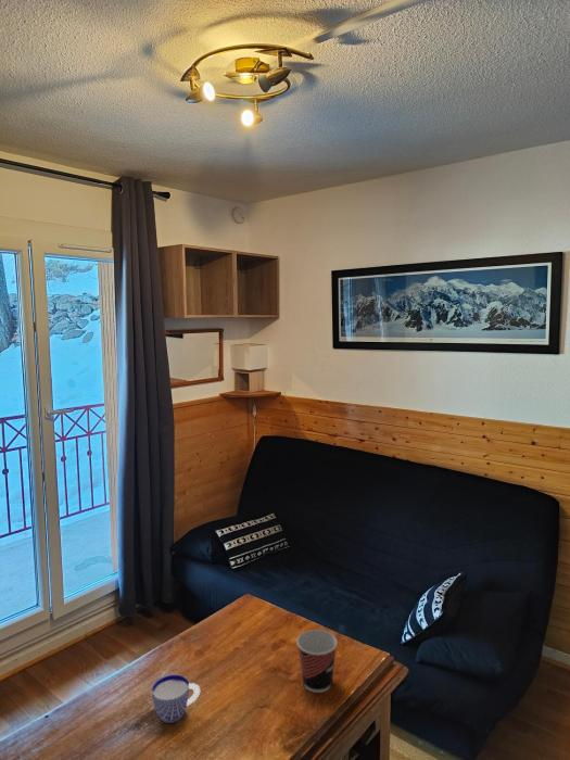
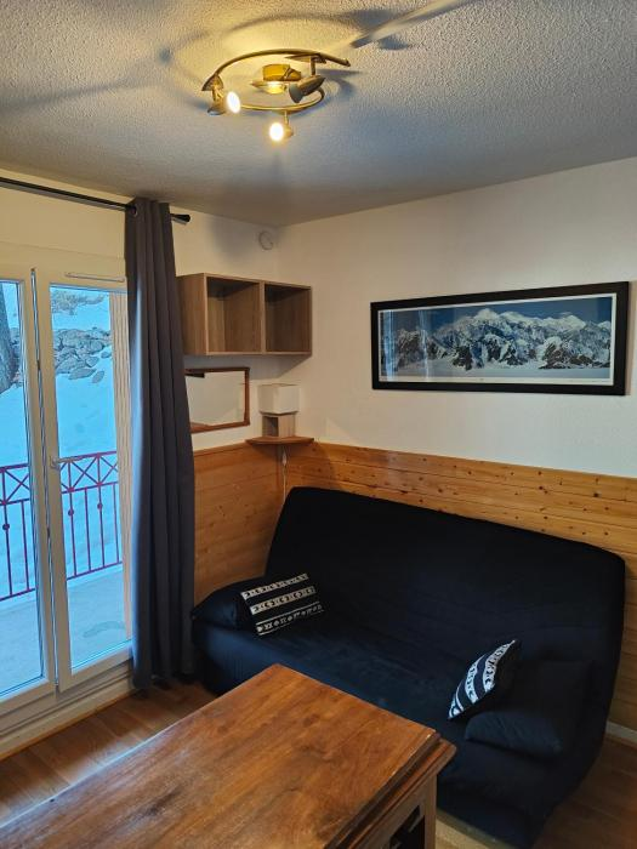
- cup [295,629,339,694]
- cup [151,673,201,724]
